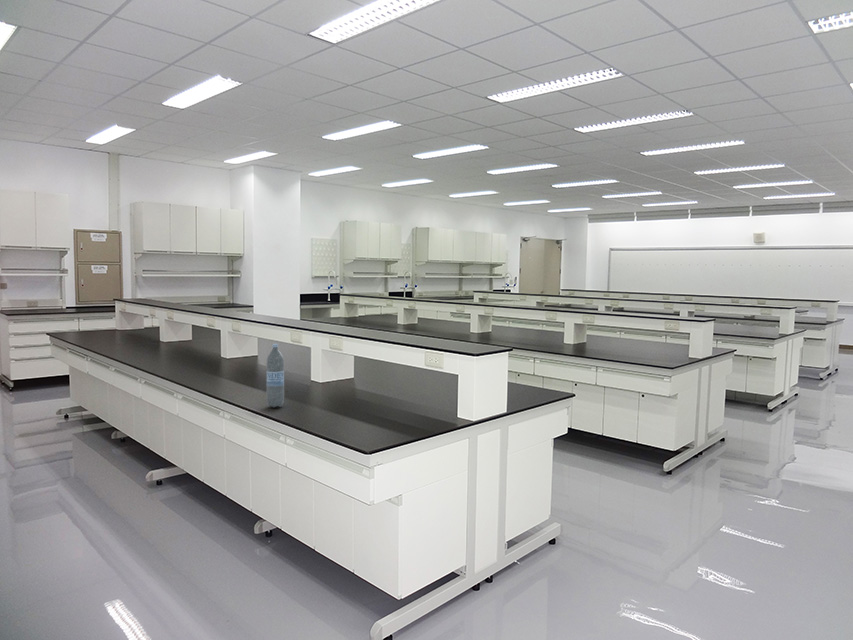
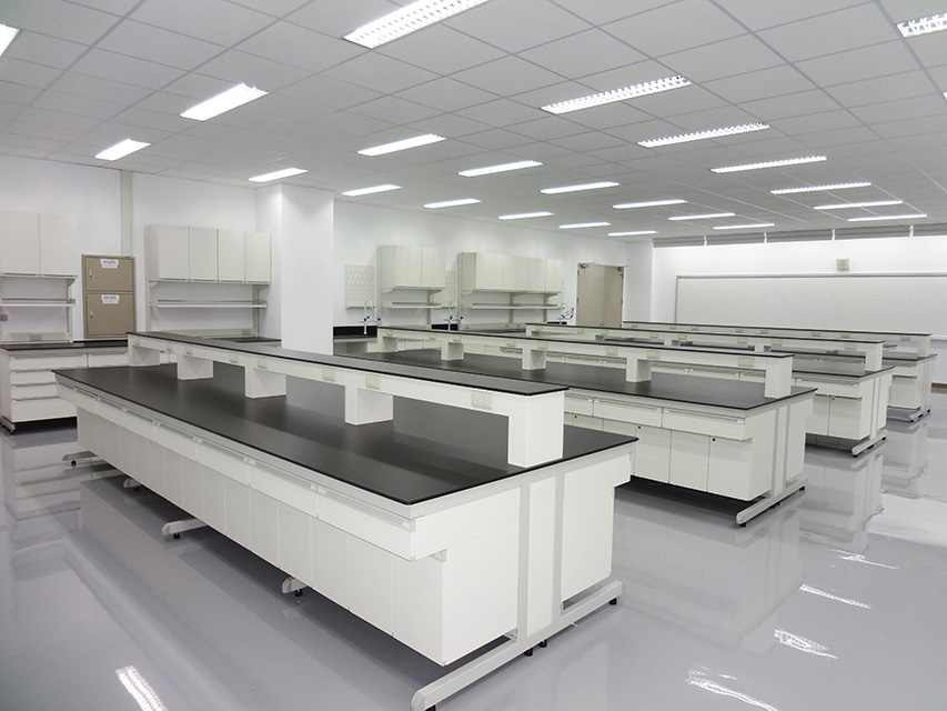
- water bottle [265,343,285,408]
